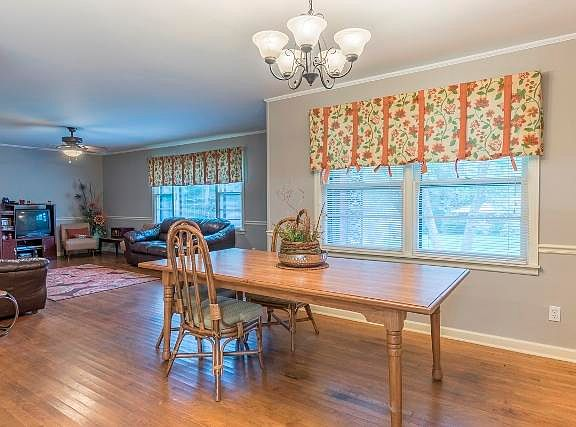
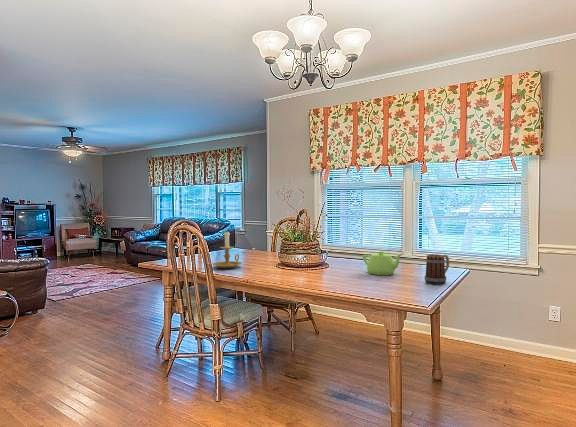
+ candle holder [211,231,243,269]
+ mug [424,253,450,285]
+ teapot [361,250,403,276]
